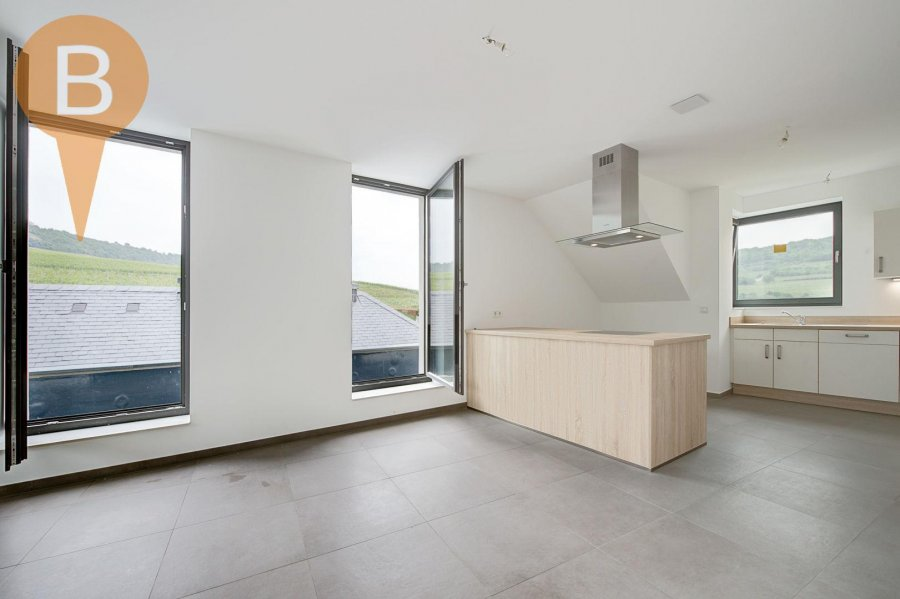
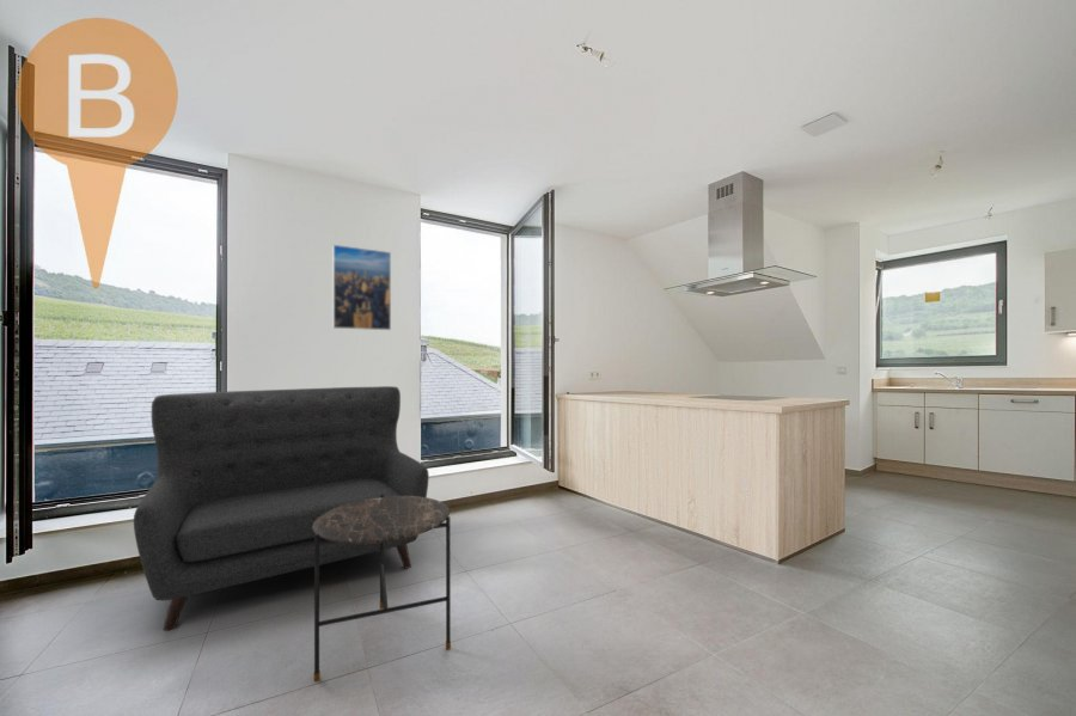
+ side table [312,495,452,683]
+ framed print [331,244,392,331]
+ sofa [133,385,430,632]
